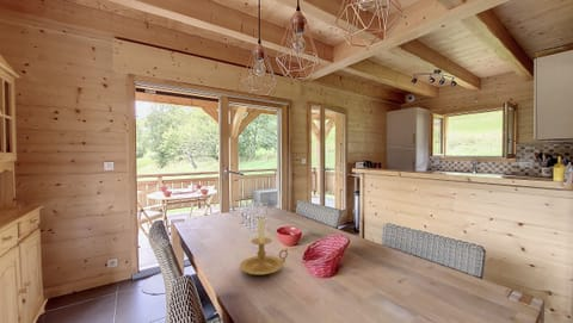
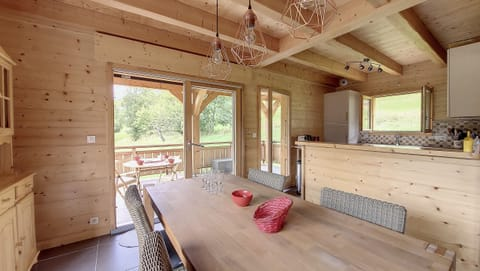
- candle holder [239,217,289,275]
